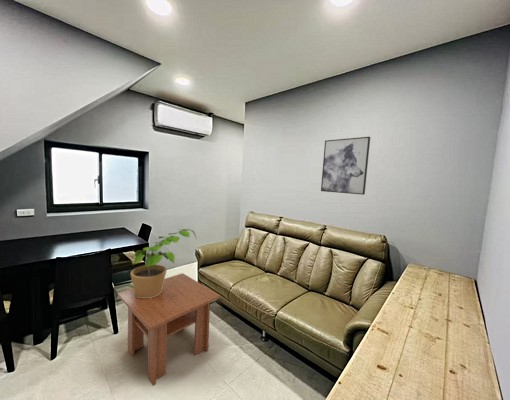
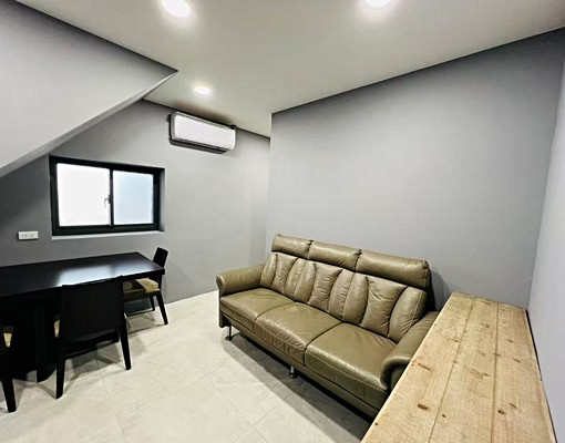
- wall art [320,136,371,196]
- potted plant [130,228,198,298]
- coffee table [117,272,221,387]
